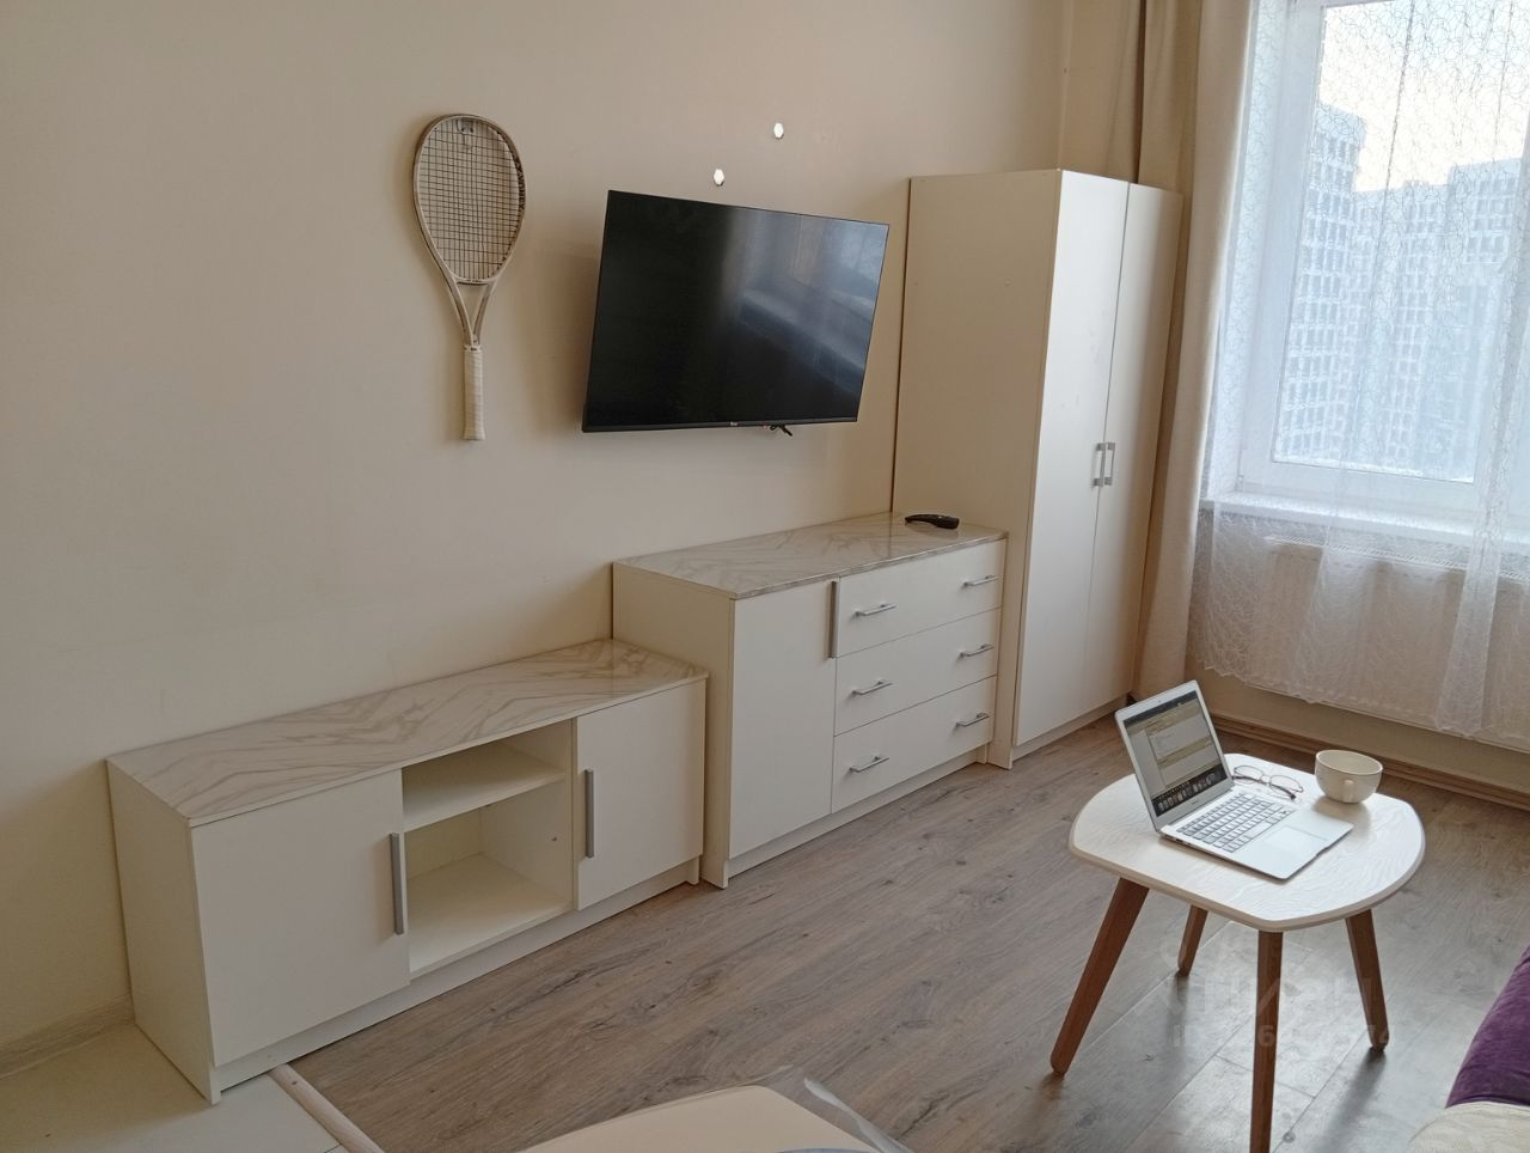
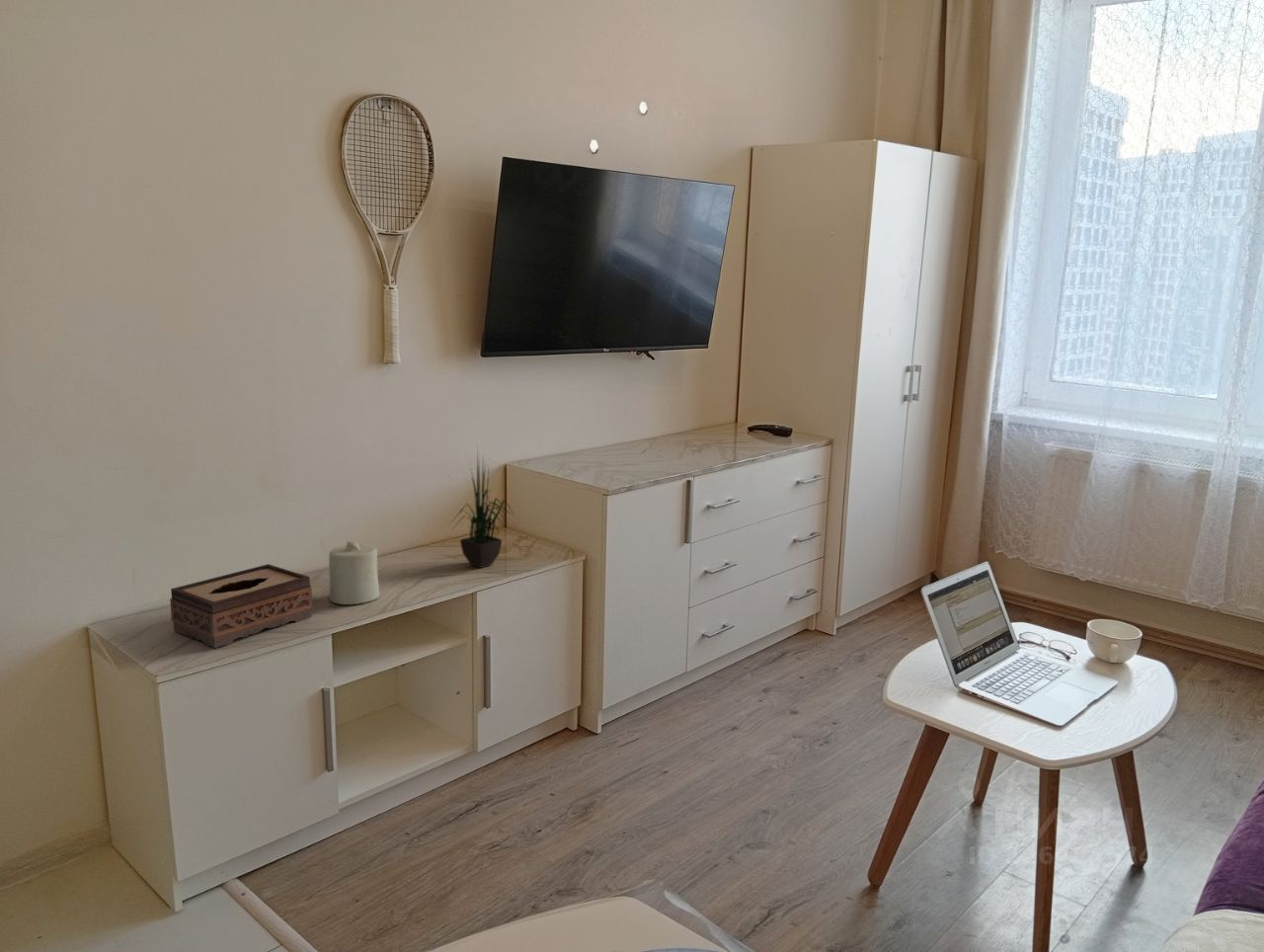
+ candle [328,540,380,605]
+ potted plant [447,443,515,569]
+ tissue box [169,563,313,649]
